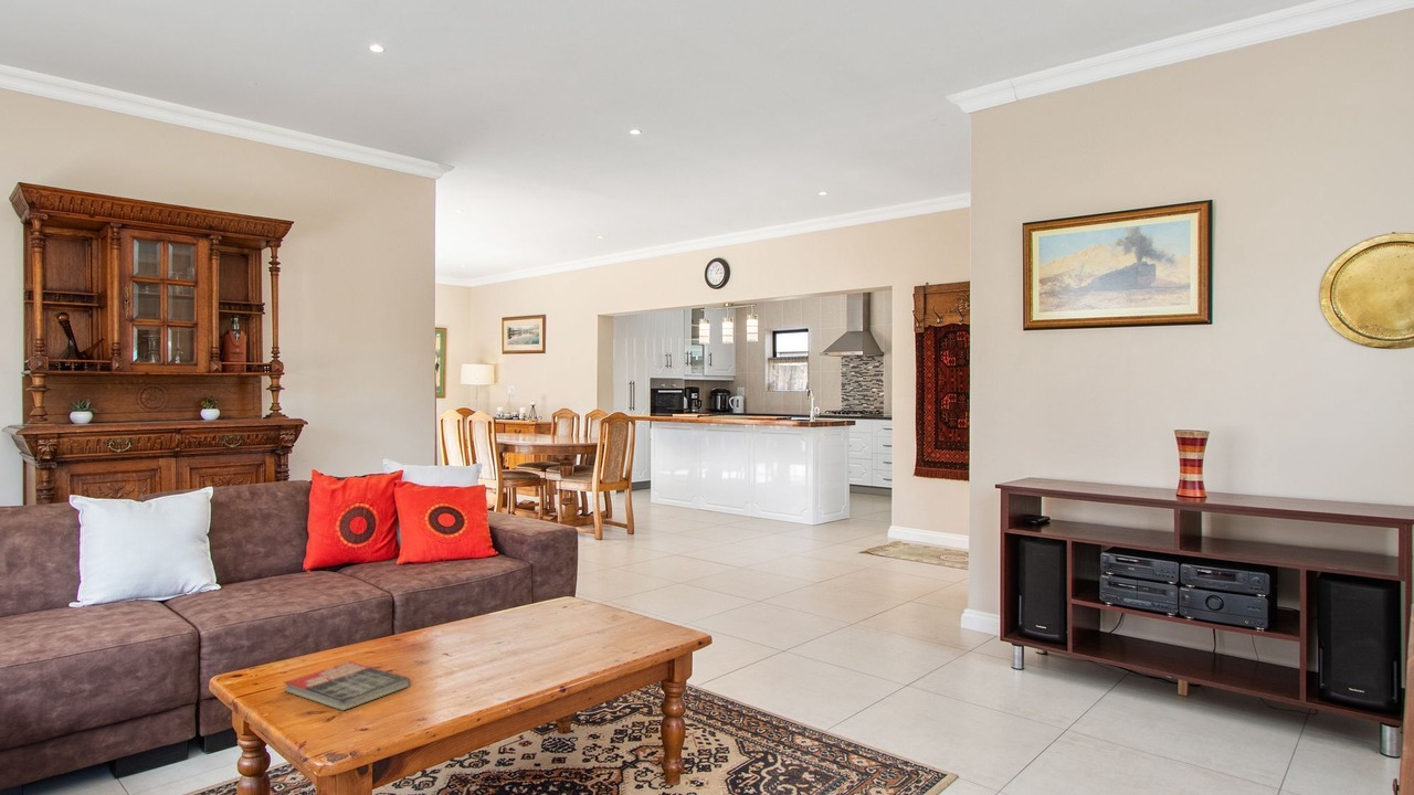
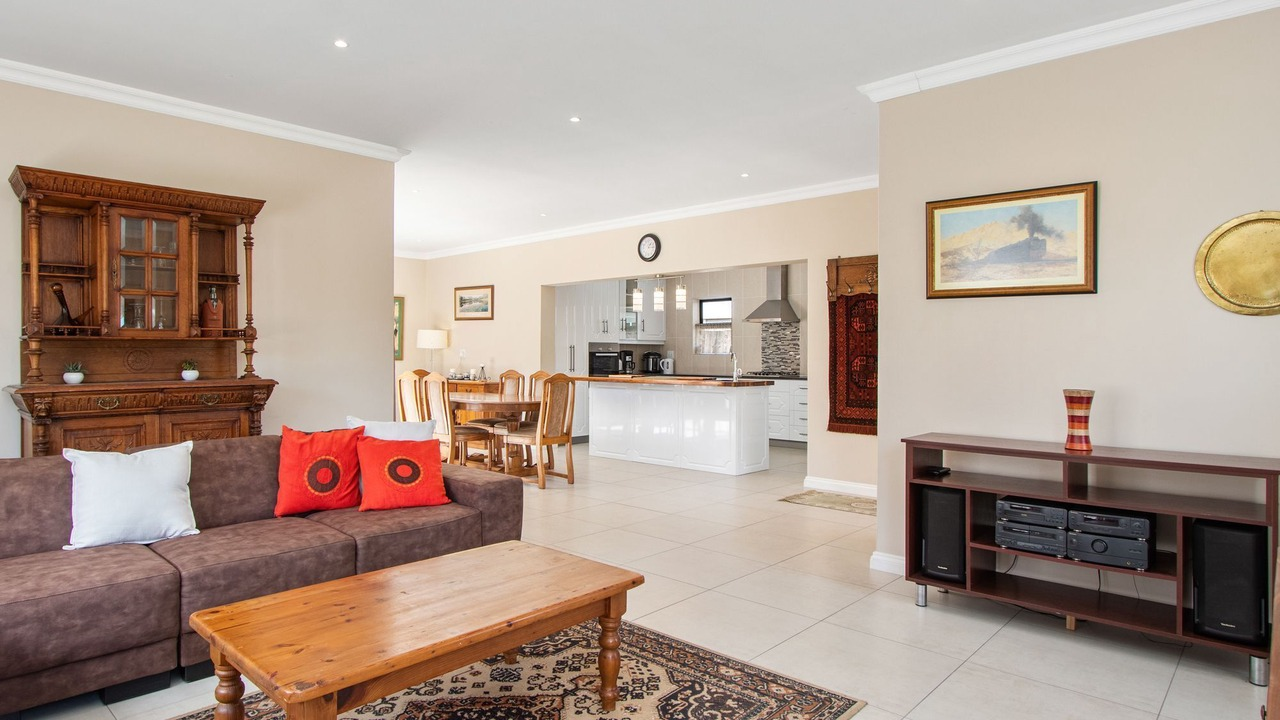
- book [283,660,411,711]
